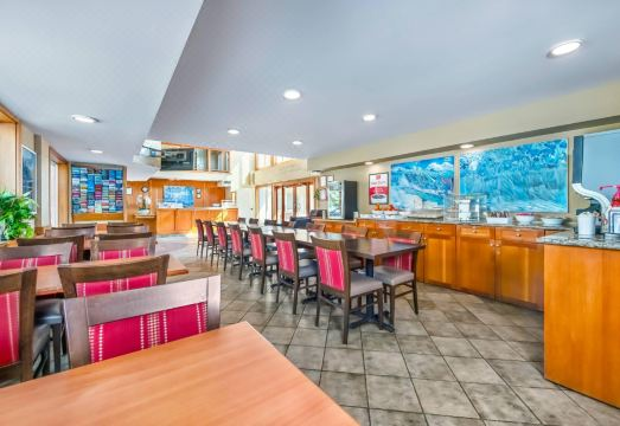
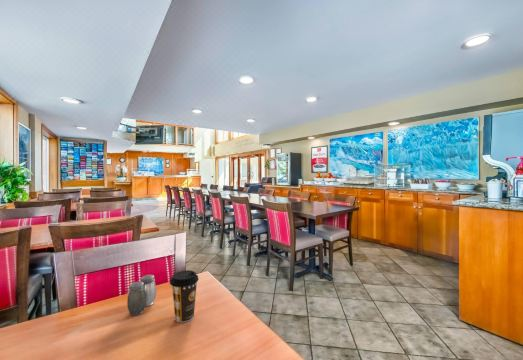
+ salt and pepper shaker [126,274,157,316]
+ coffee cup [169,269,199,323]
